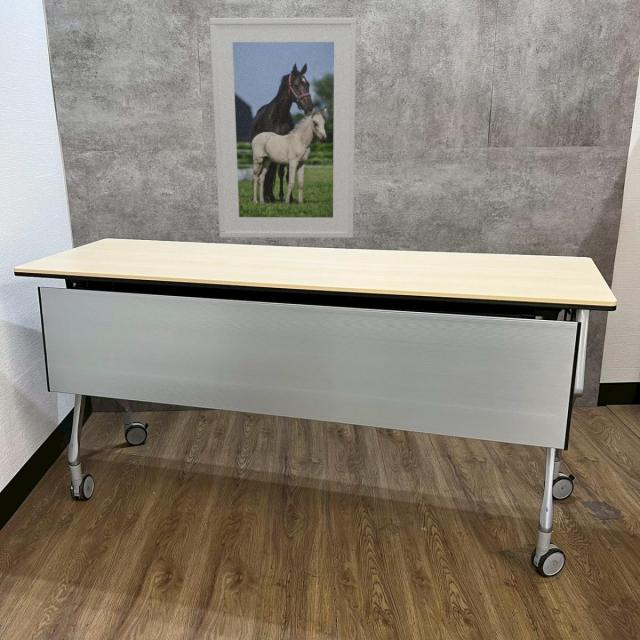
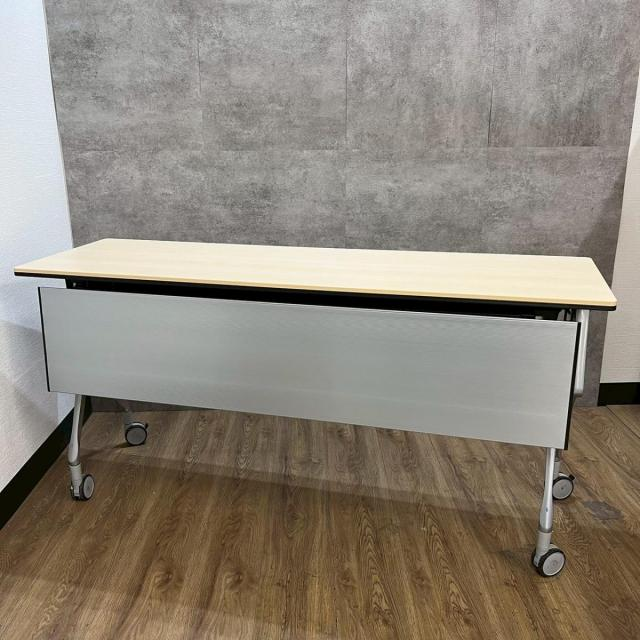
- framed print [209,17,358,239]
